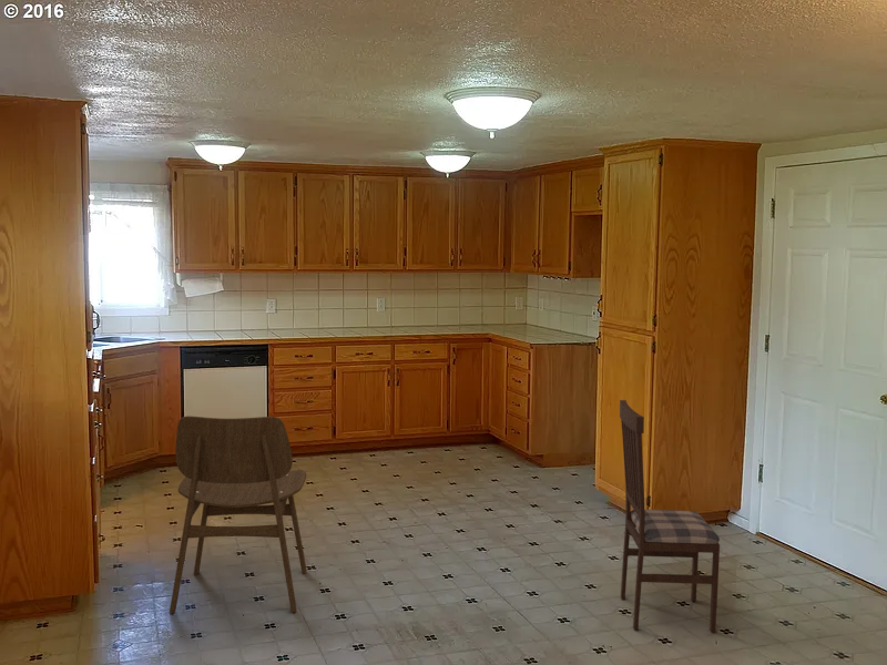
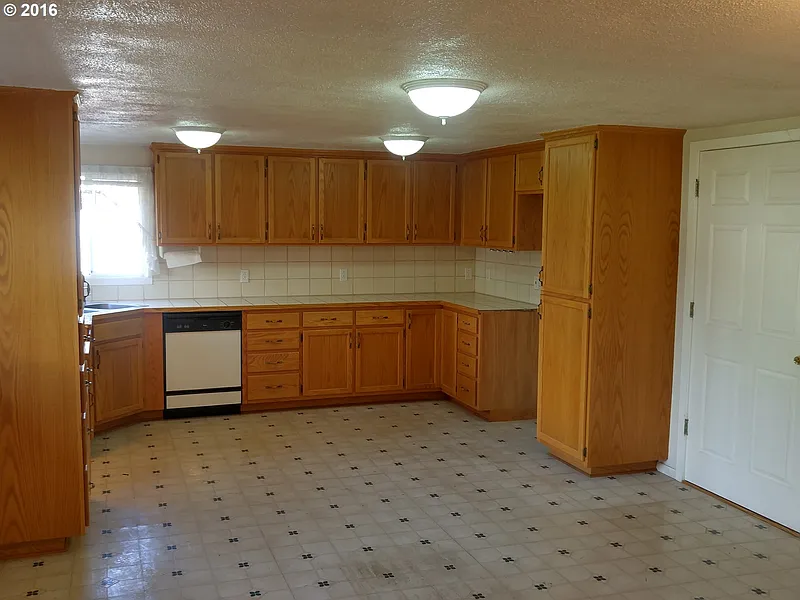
- dining chair [169,415,308,615]
- dining chair [619,399,721,634]
